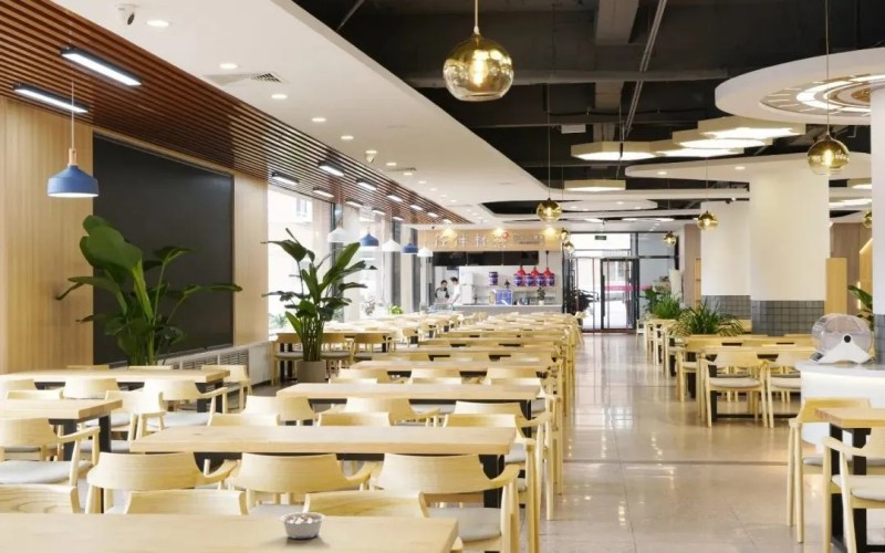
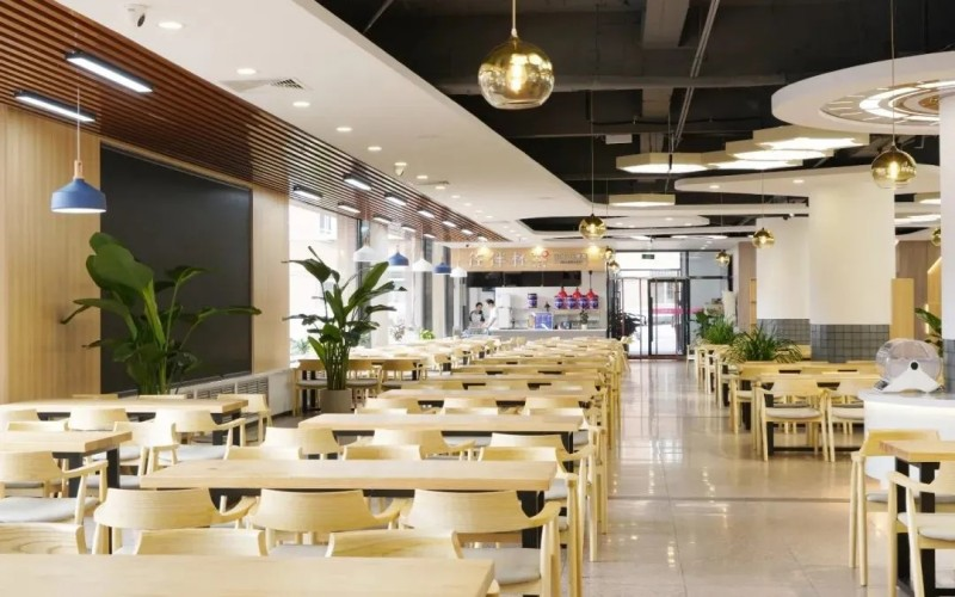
- legume [279,511,326,540]
